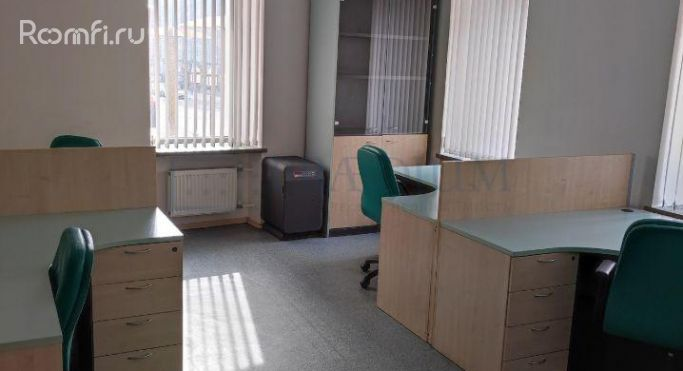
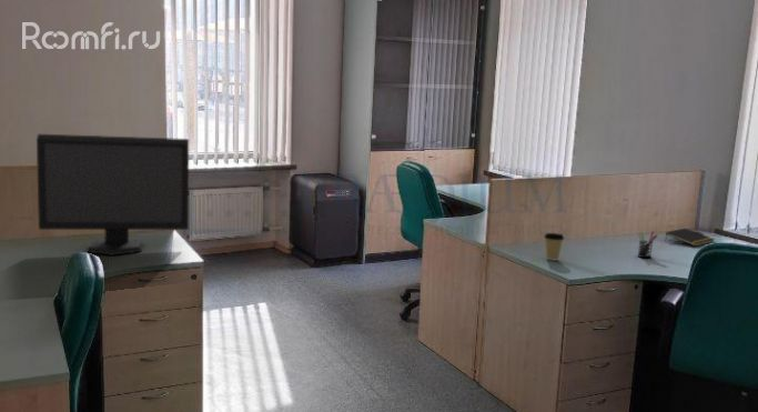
+ notepad [664,228,716,248]
+ monitor [36,133,190,257]
+ pen holder [637,230,658,259]
+ coffee cup [543,232,565,262]
